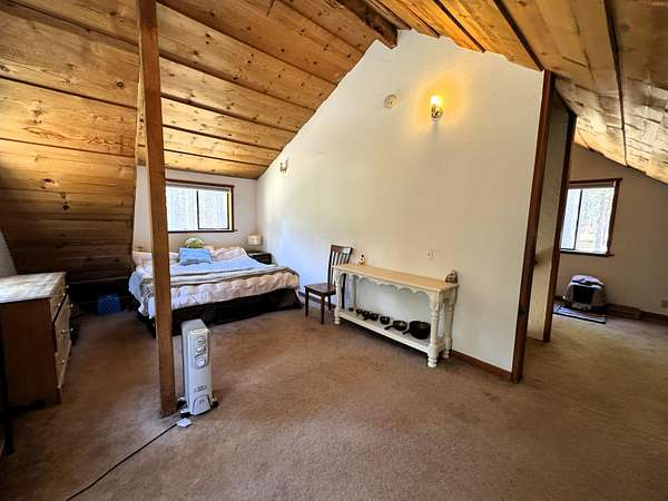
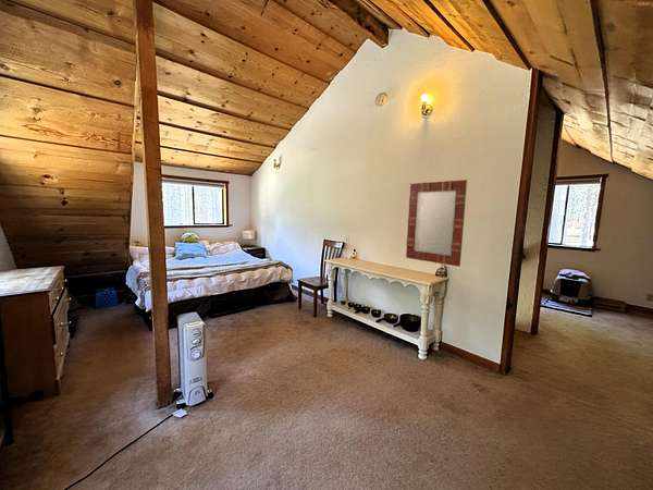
+ home mirror [405,179,468,268]
